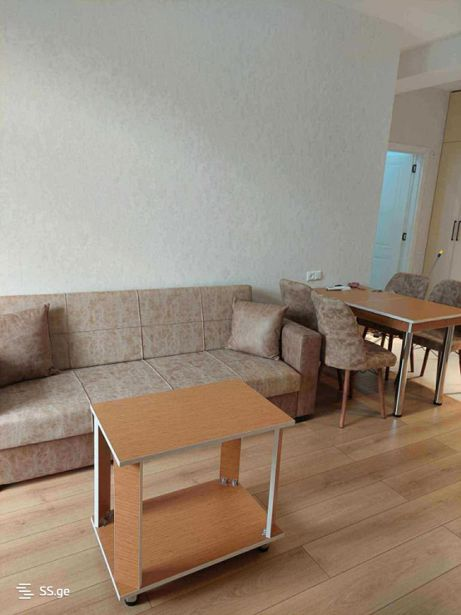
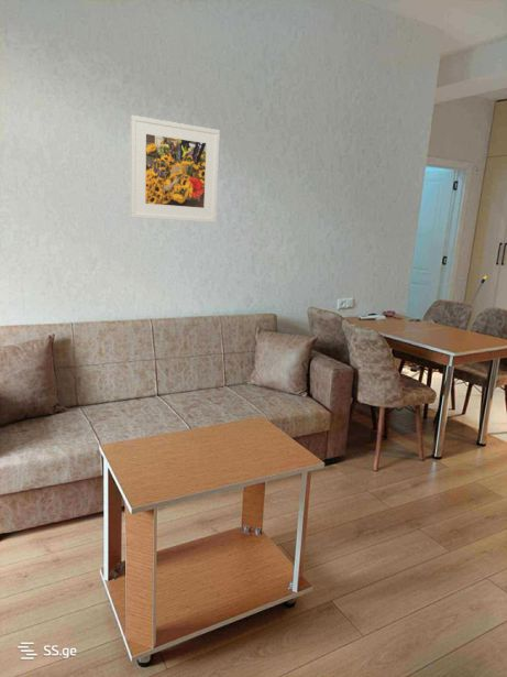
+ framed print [130,114,221,223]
